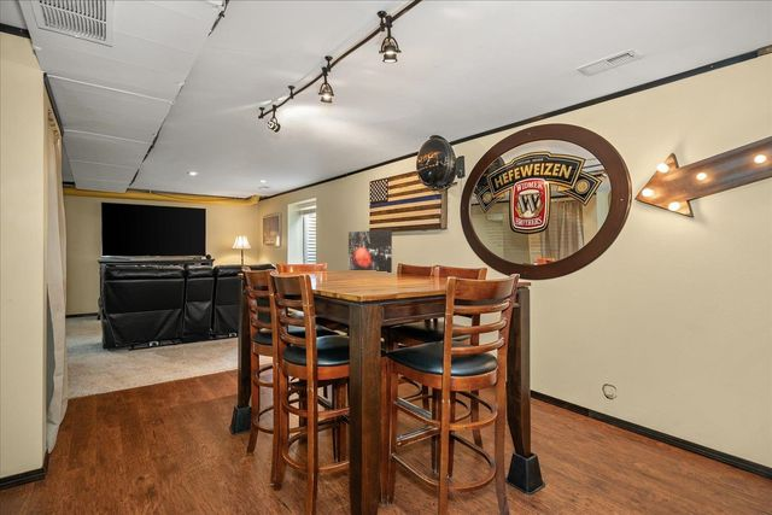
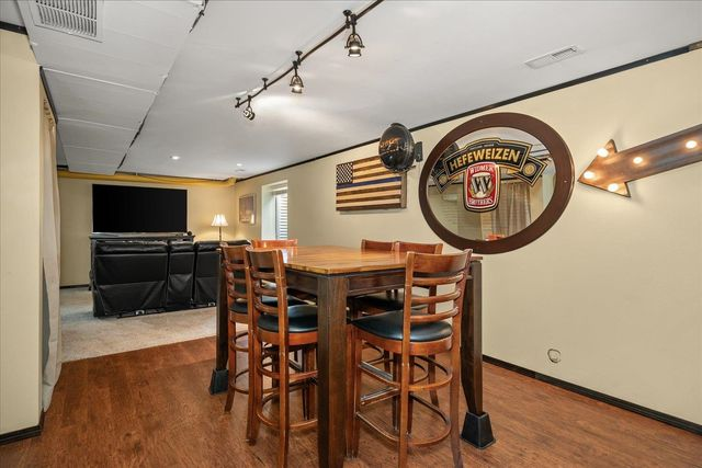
- wall art [347,229,393,274]
